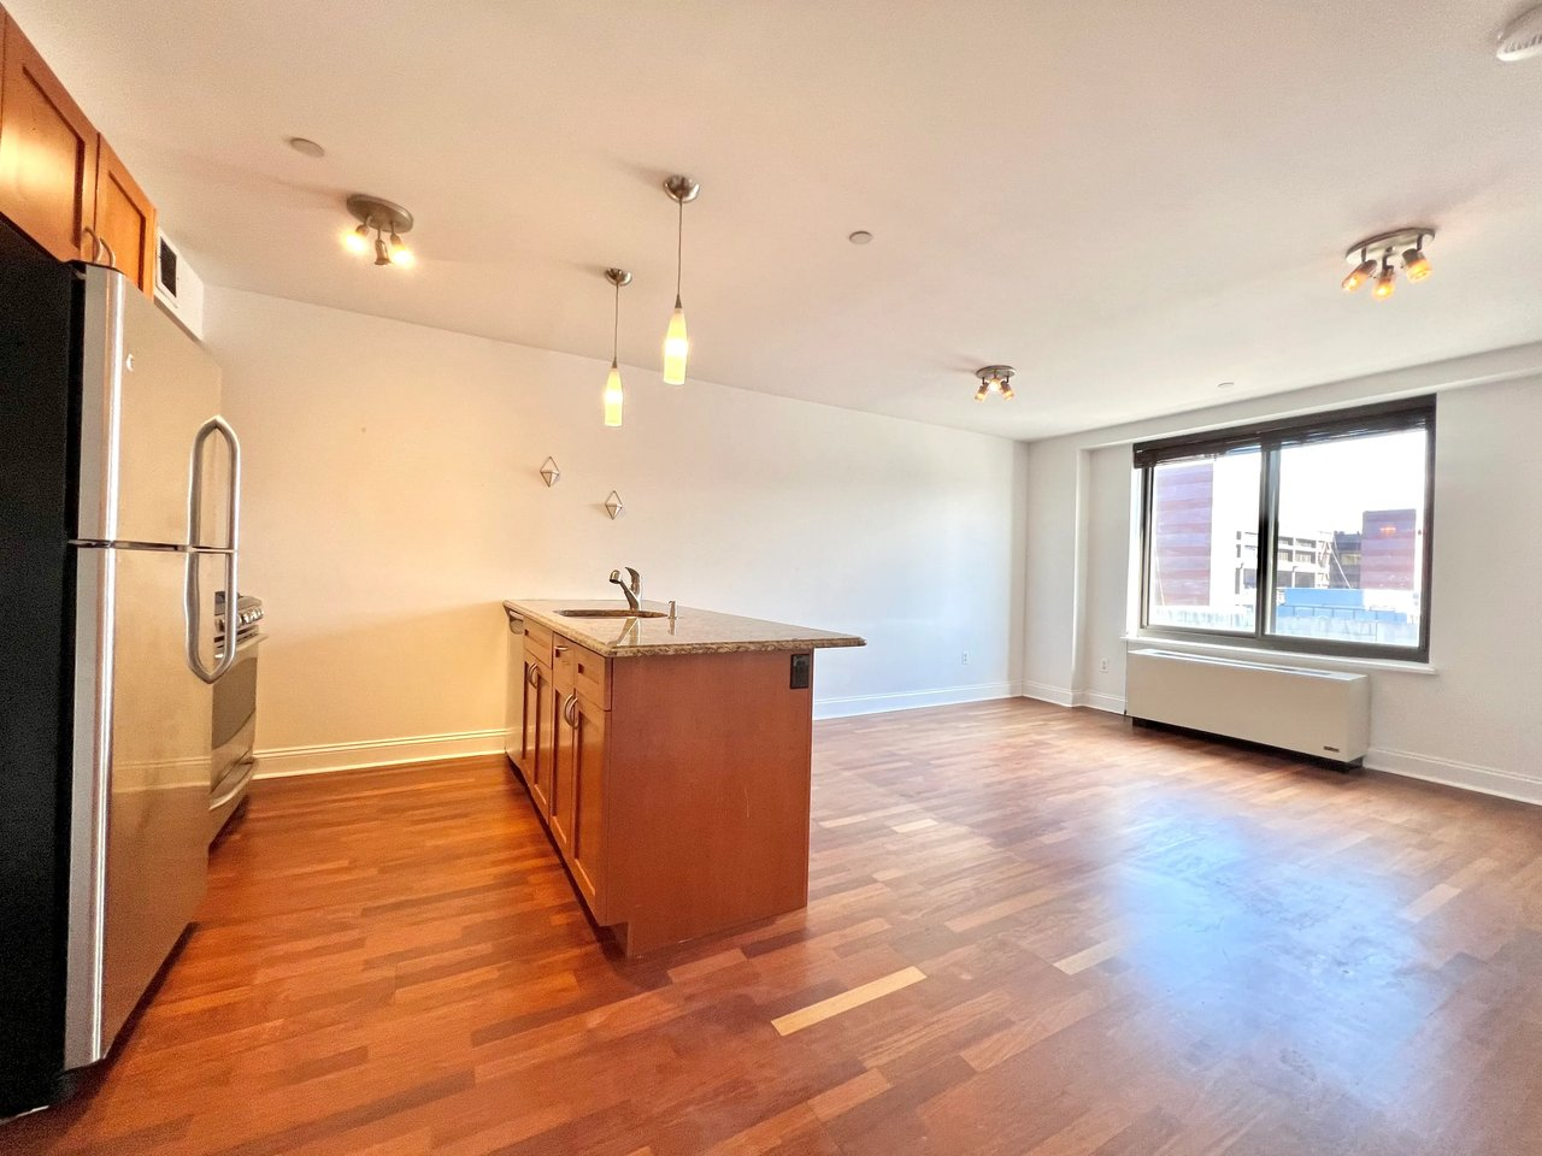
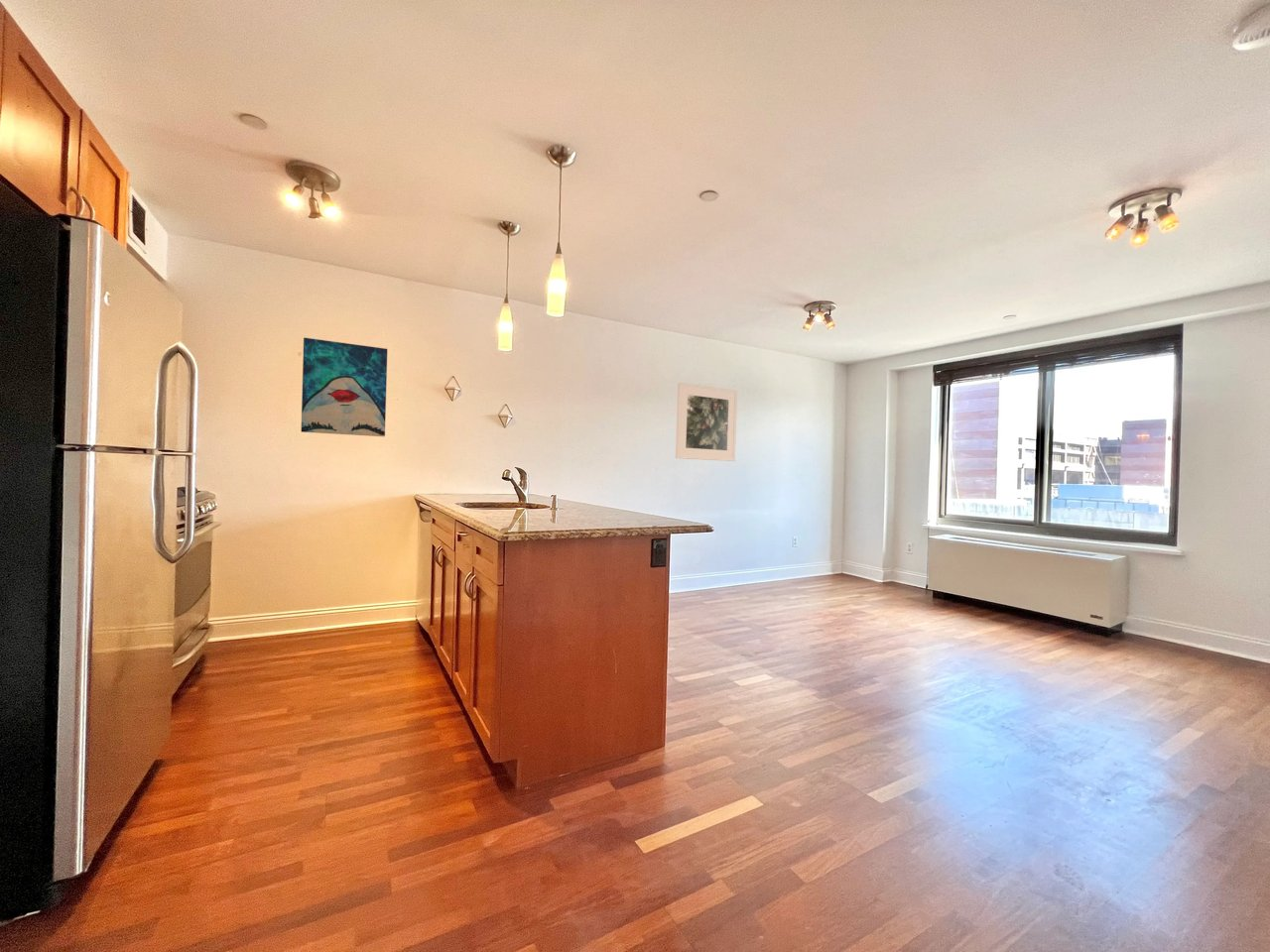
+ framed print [675,382,738,462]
+ wall art [301,336,388,437]
